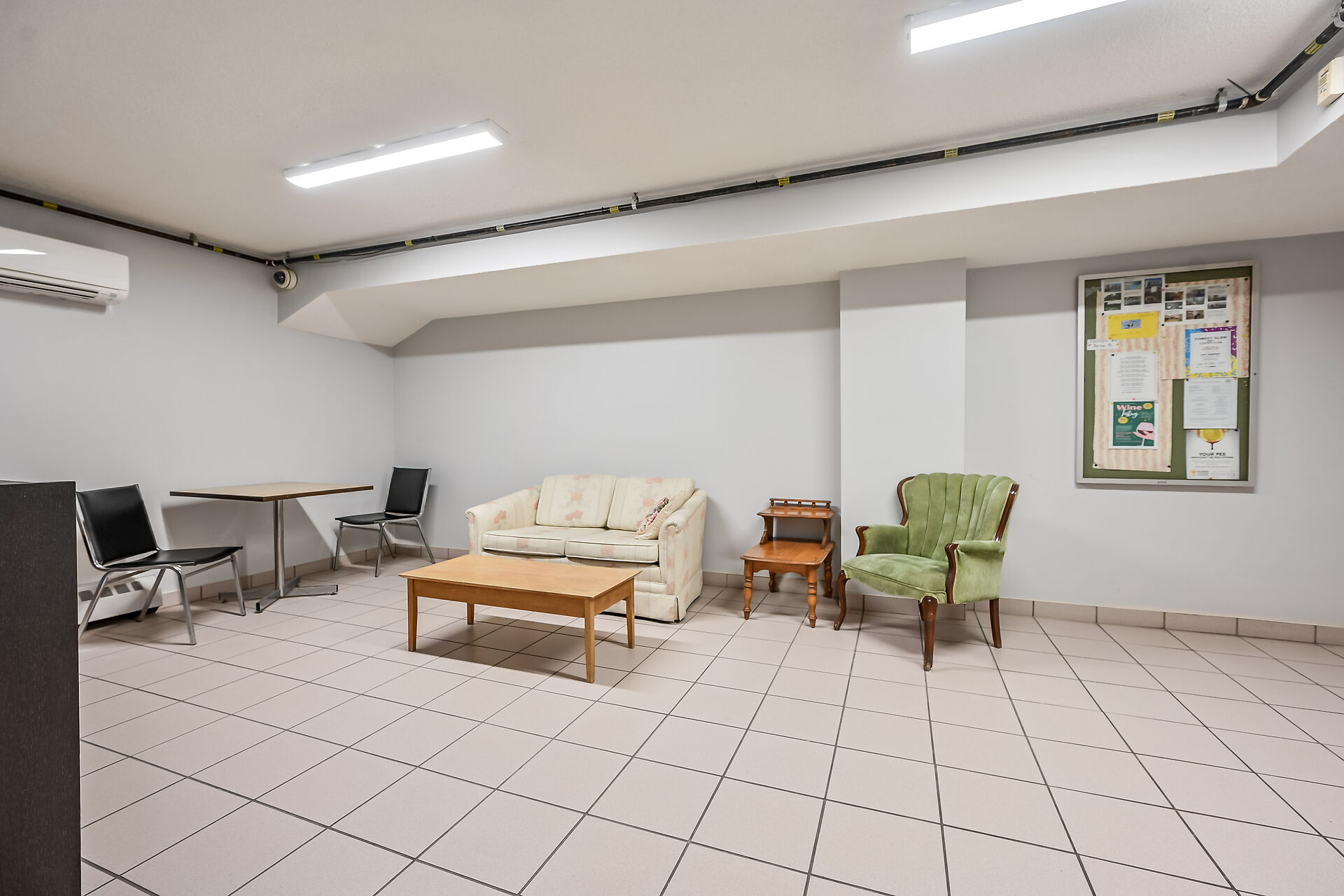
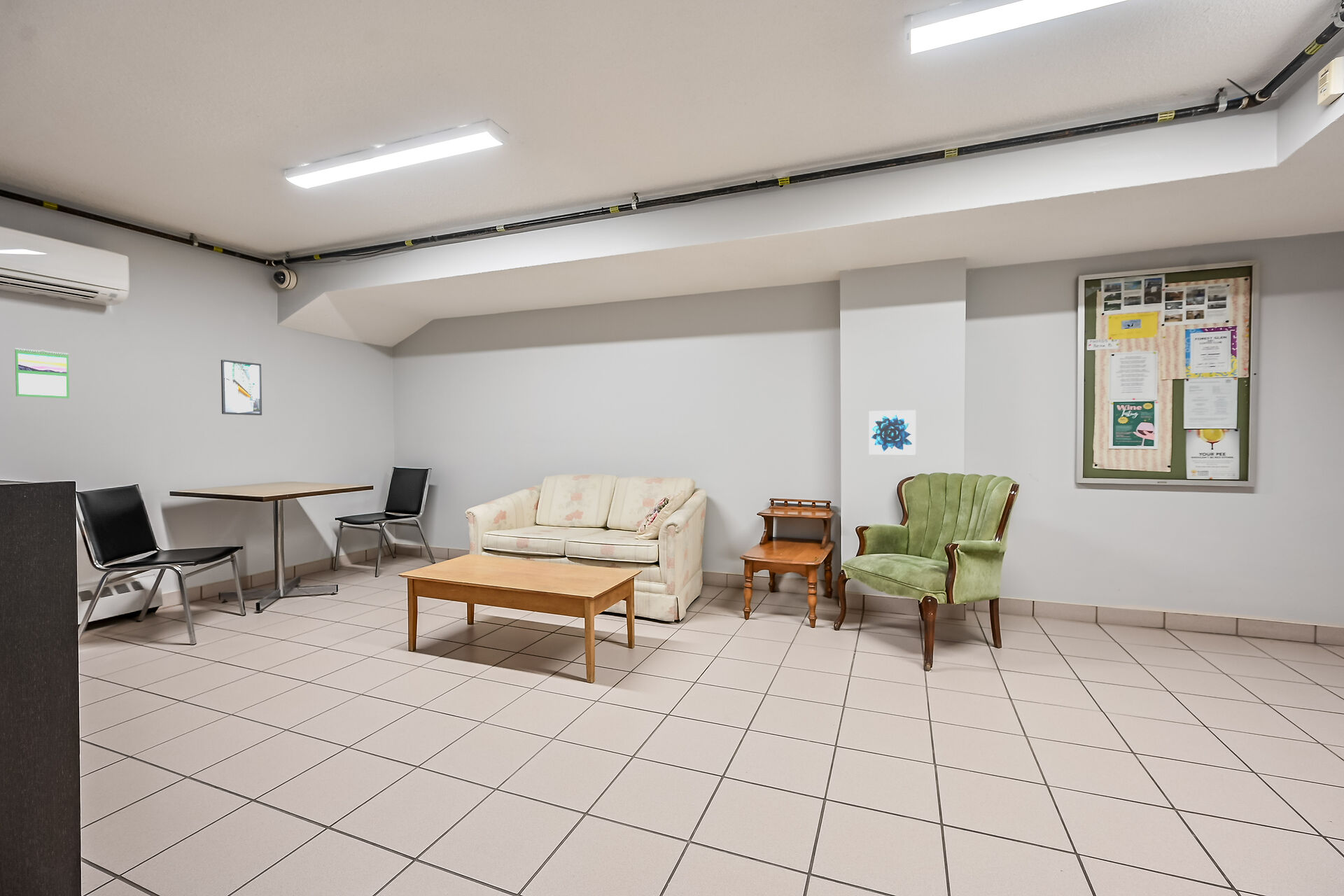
+ wall art [868,409,916,455]
+ calendar [14,348,70,399]
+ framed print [221,359,262,416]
